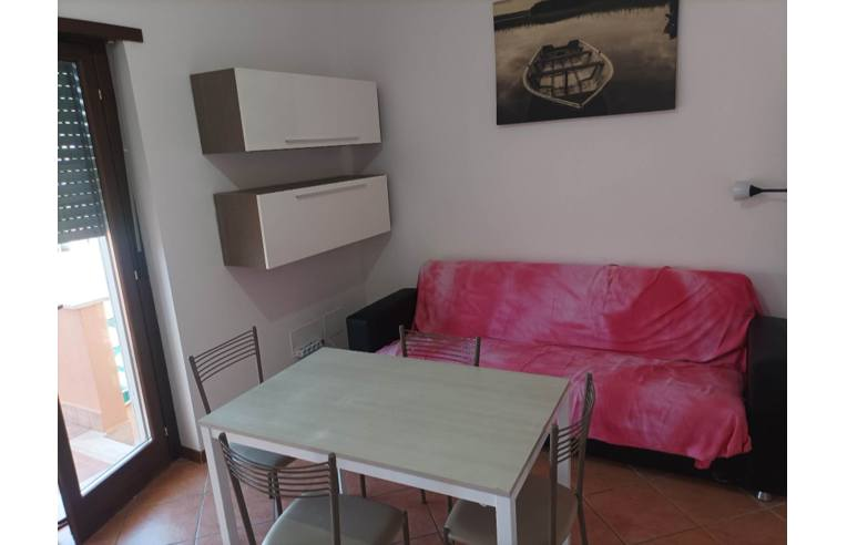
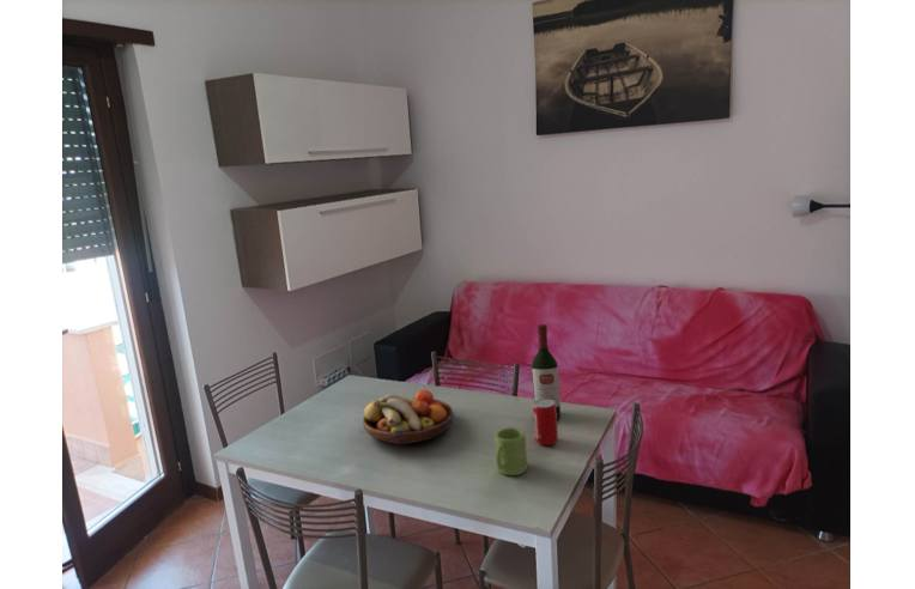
+ mug [493,426,529,476]
+ wine bottle [531,323,562,419]
+ beverage can [532,399,559,447]
+ fruit bowl [362,389,455,445]
